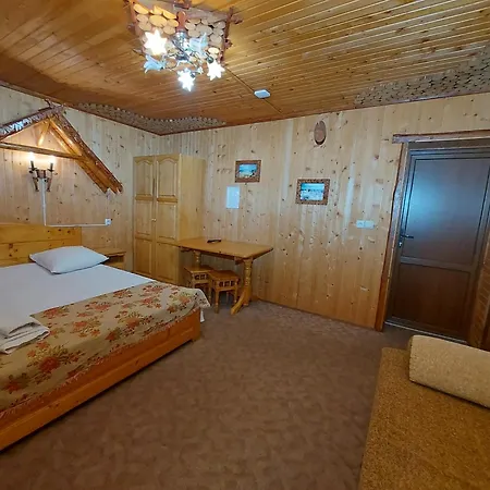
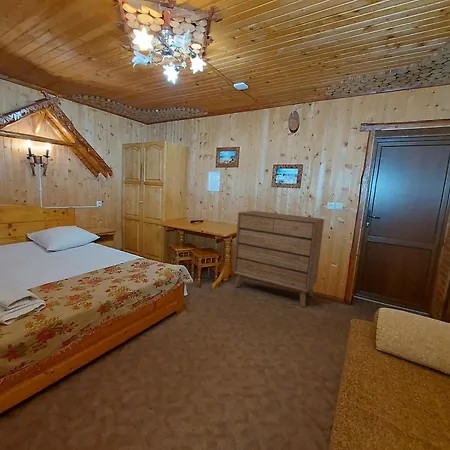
+ dresser [233,210,325,308]
